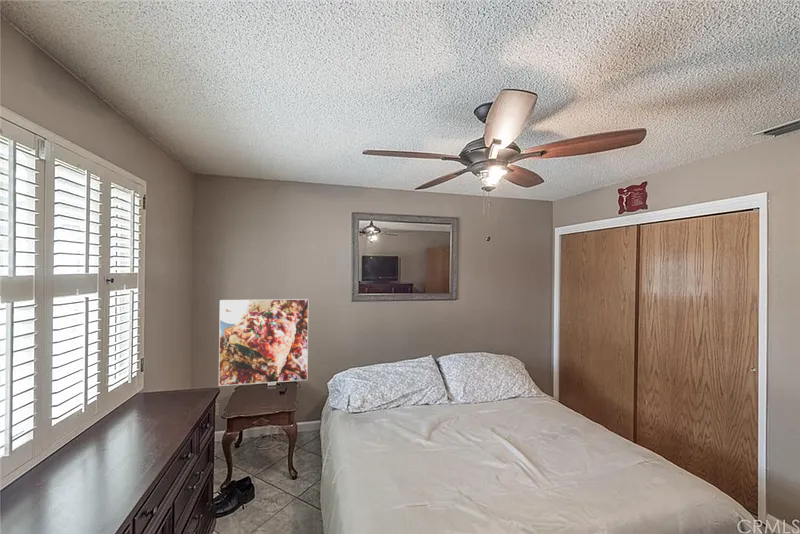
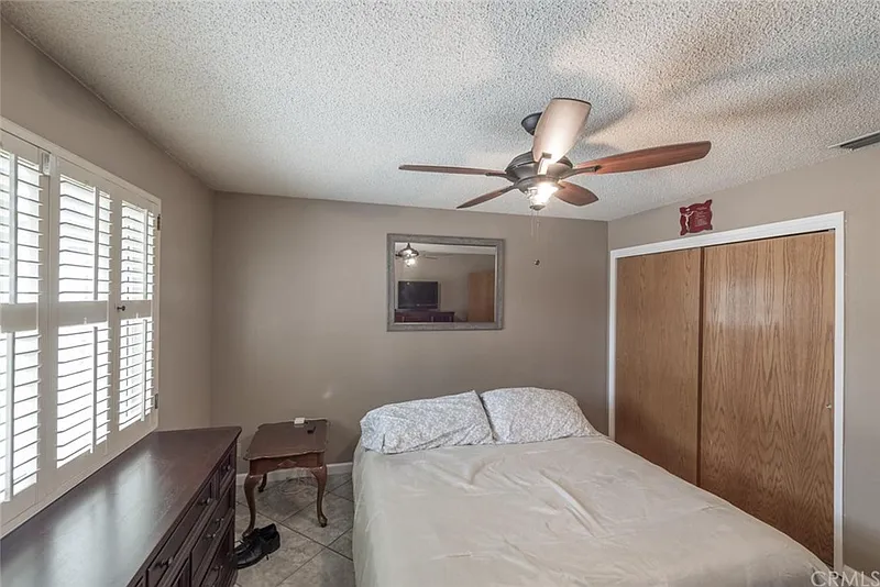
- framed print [218,298,309,387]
